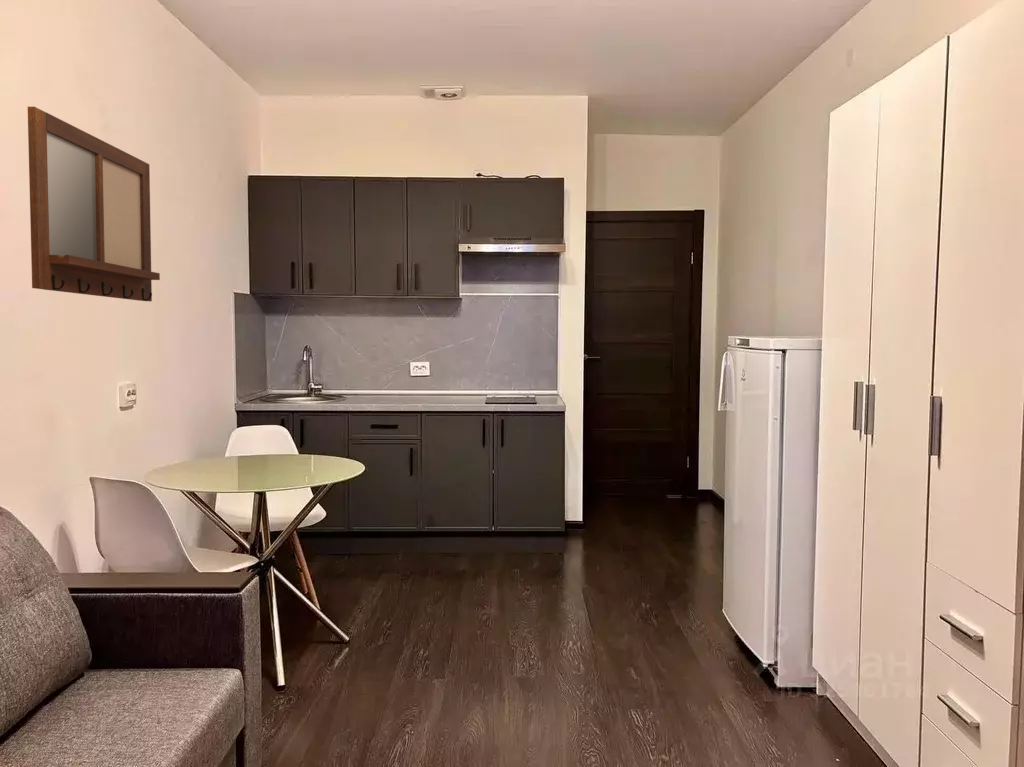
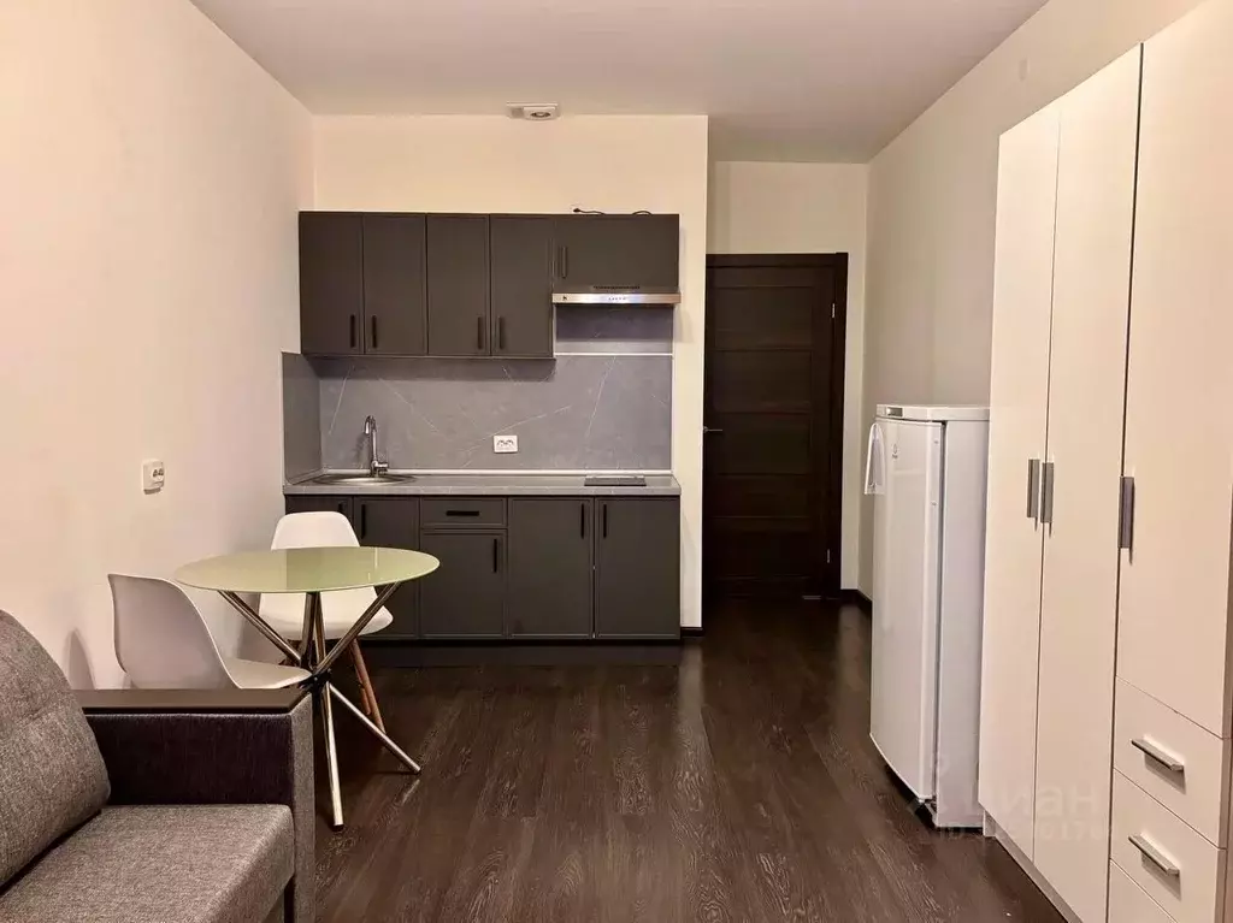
- writing board [27,106,161,302]
